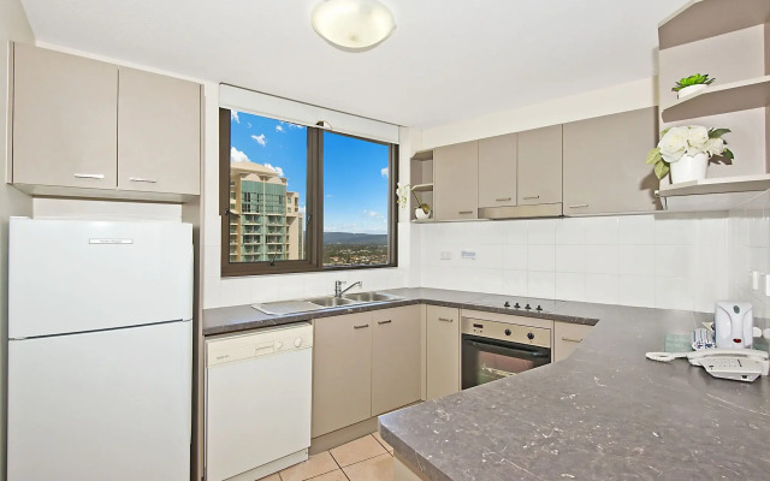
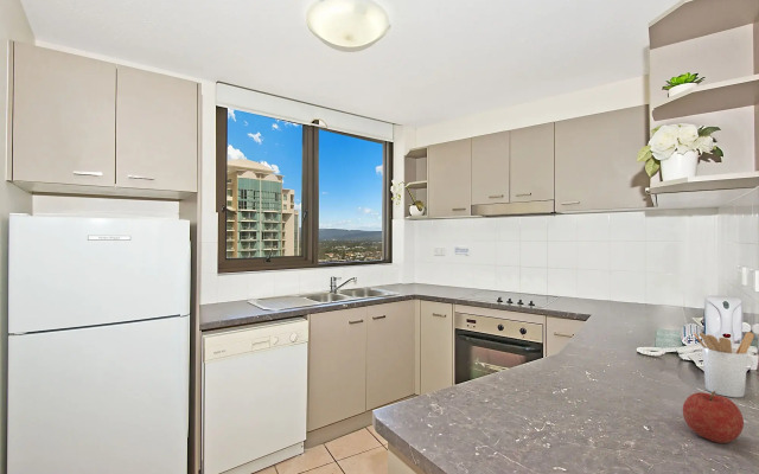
+ utensil holder [693,331,755,398]
+ fruit [682,391,745,444]
